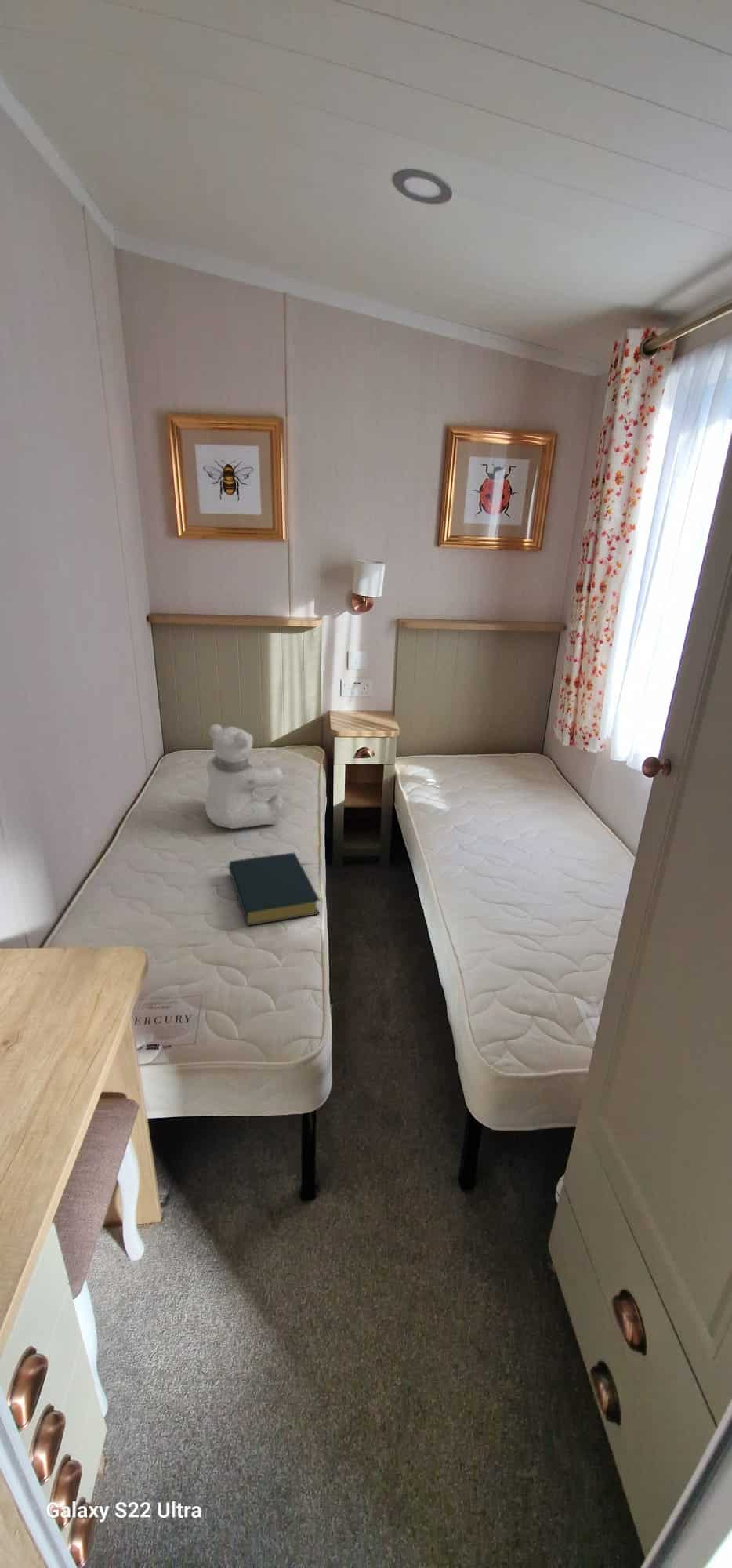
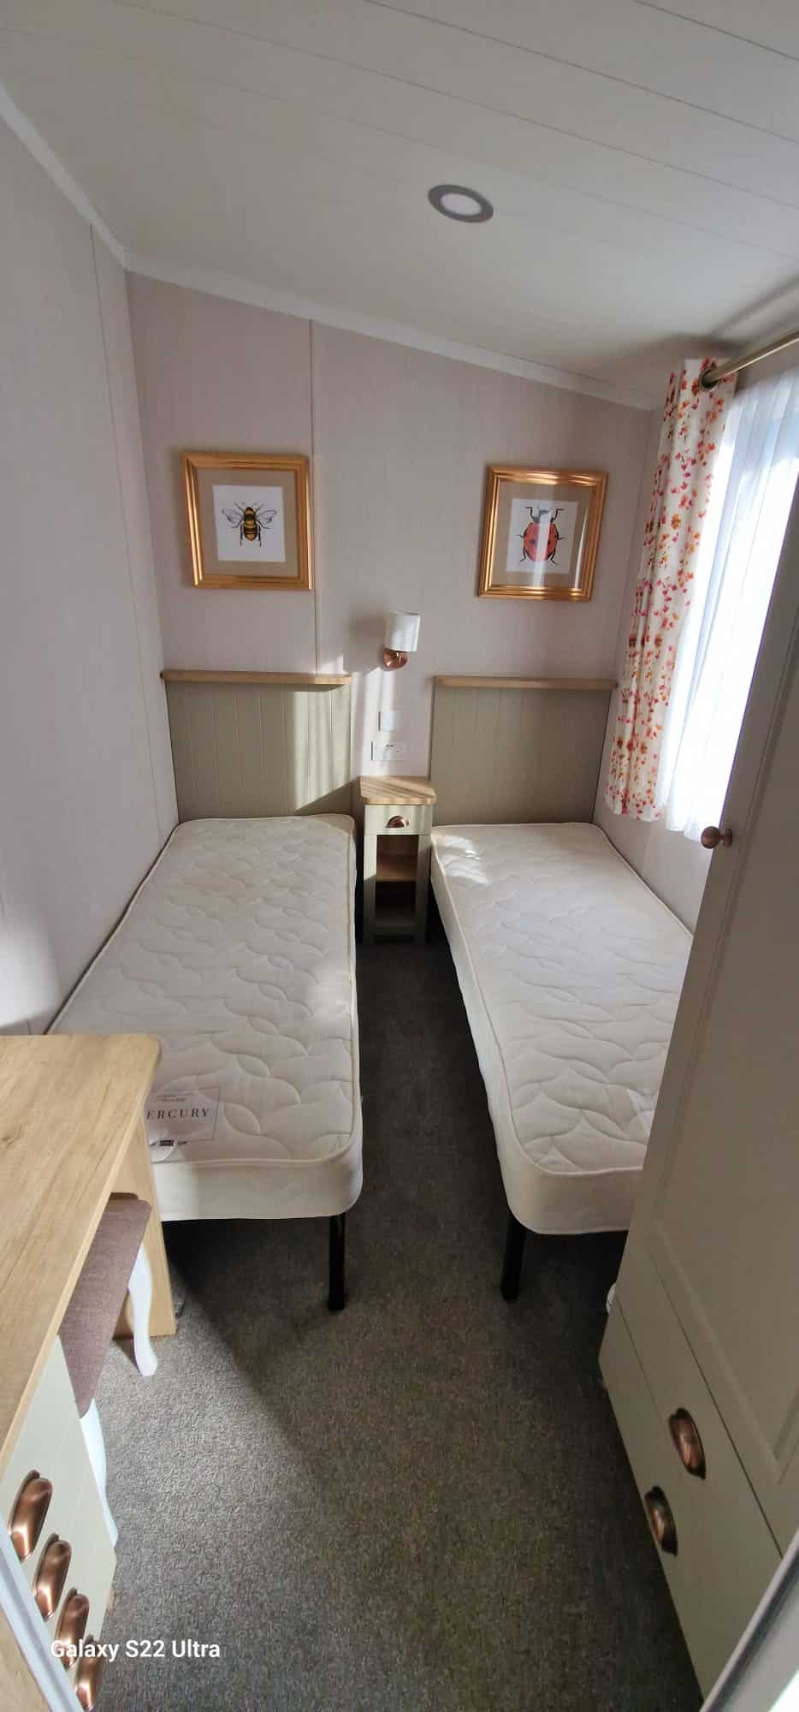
- hardback book [228,851,321,927]
- teddy bear [205,724,284,829]
